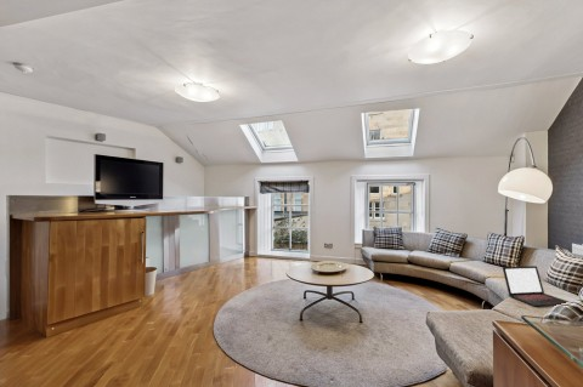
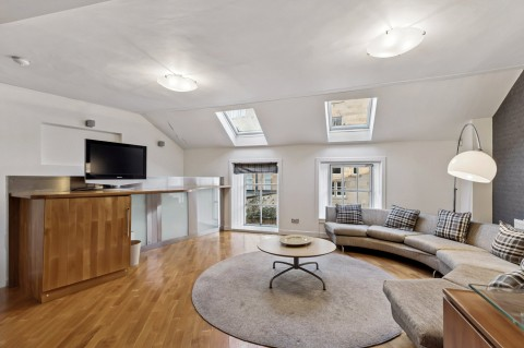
- laptop [502,264,570,308]
